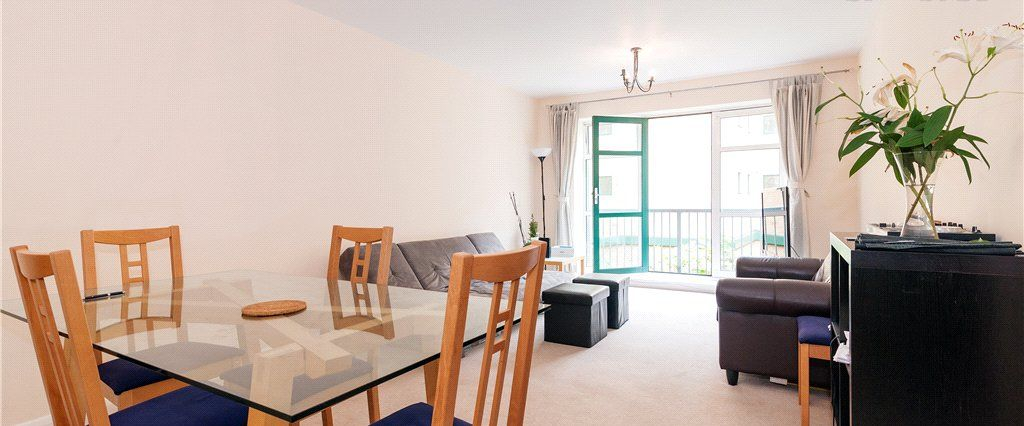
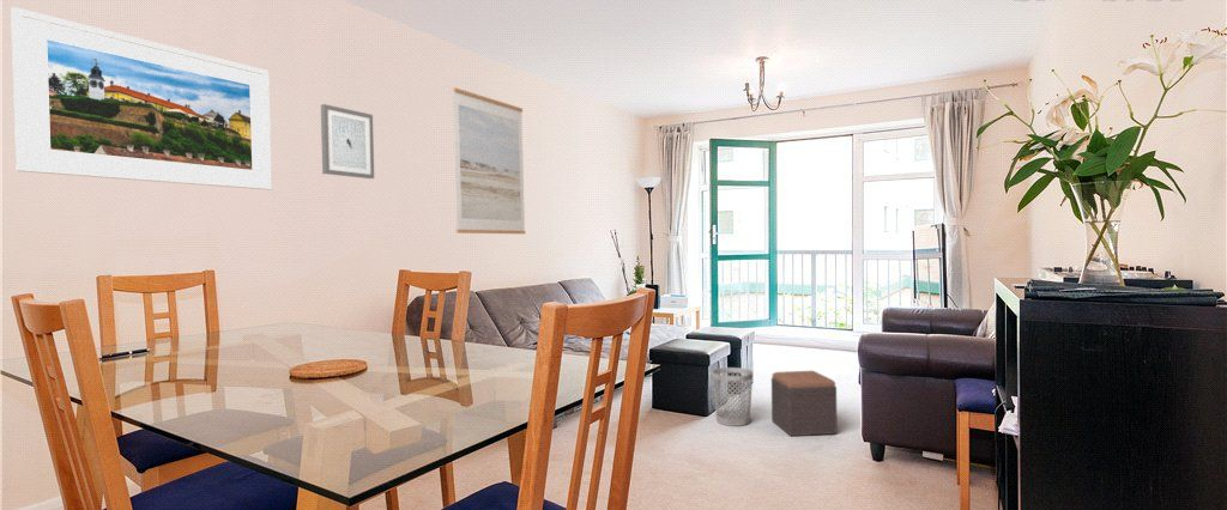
+ wastebasket [711,366,754,427]
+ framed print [10,6,273,192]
+ wall art [452,86,526,235]
+ footstool [770,370,839,437]
+ wall art [320,103,375,180]
